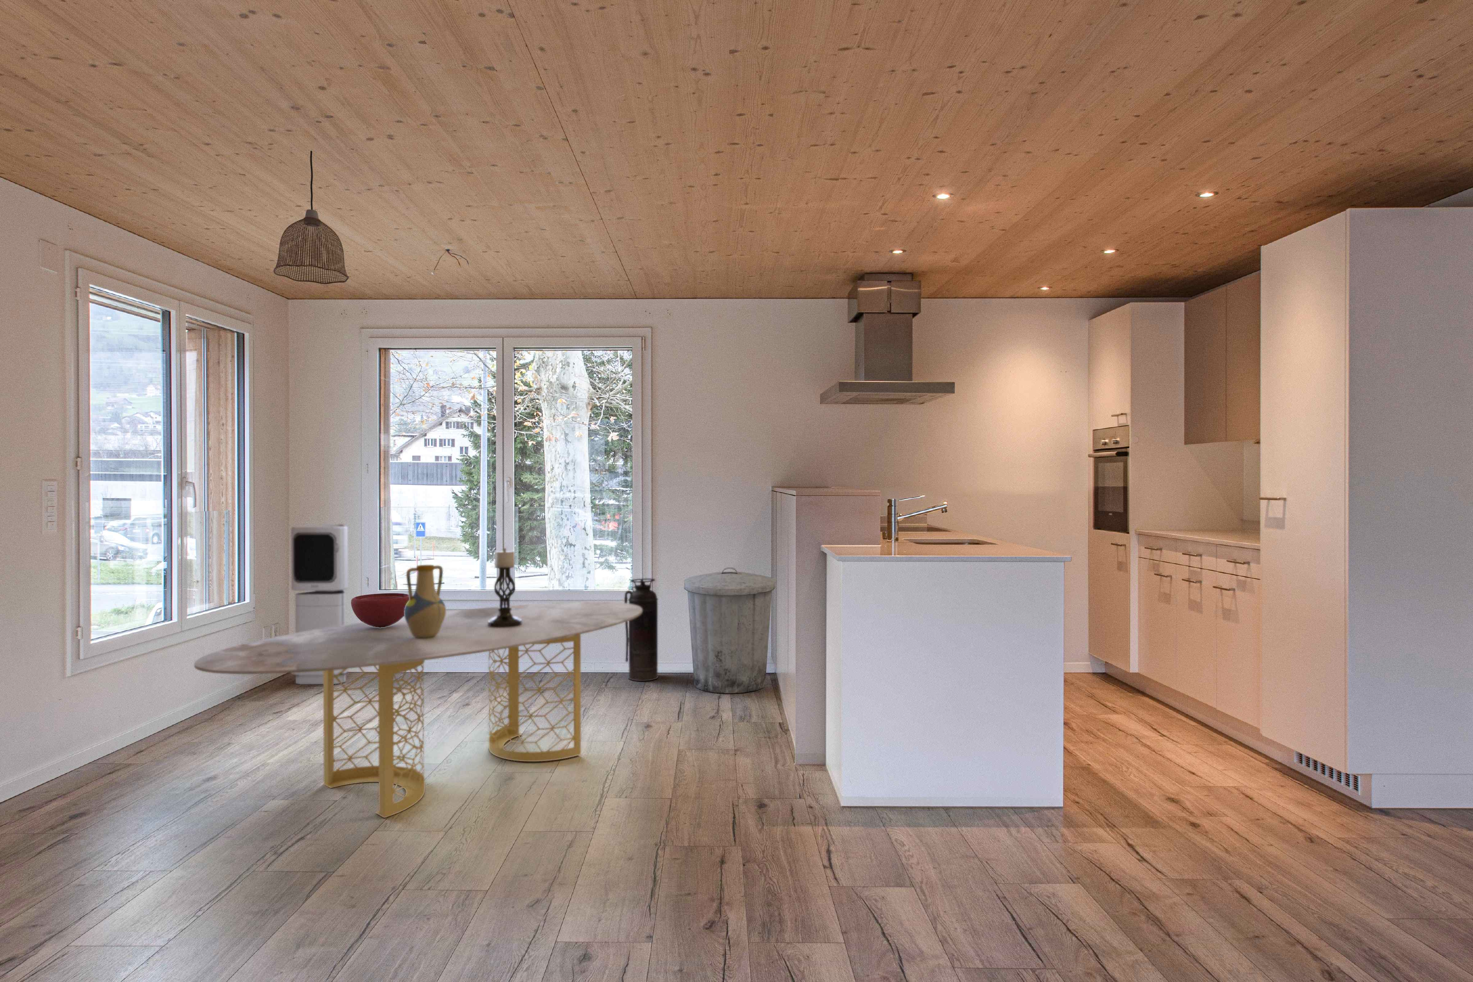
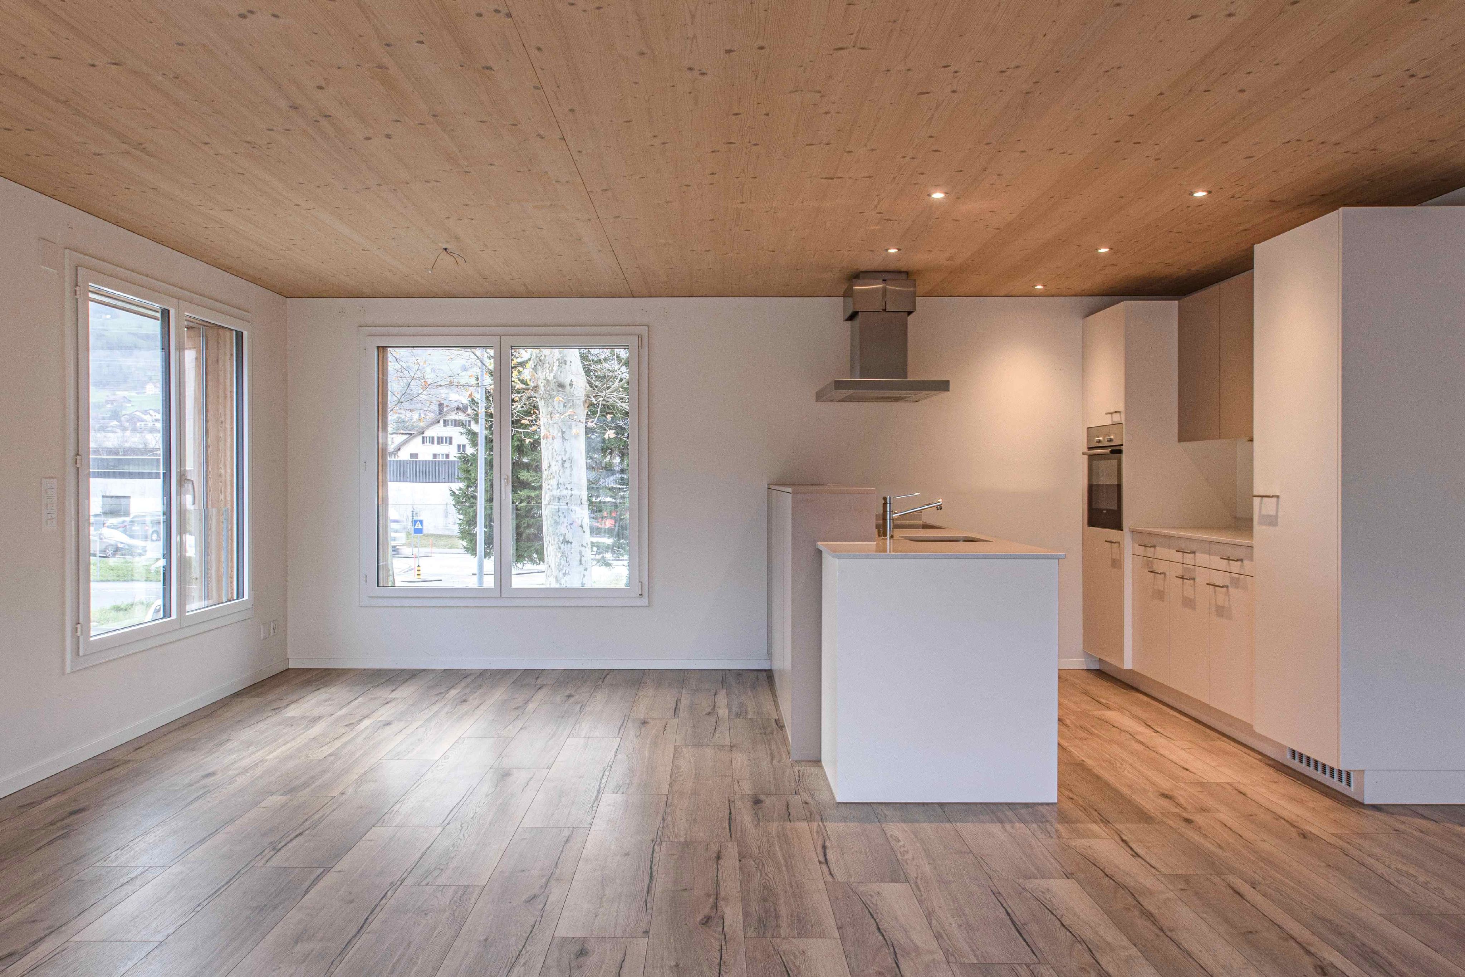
- dining table [194,602,642,819]
- fire extinguisher [624,578,659,682]
- candle holder [488,548,522,628]
- bowl [351,593,410,628]
- trash can [683,567,776,694]
- vase [404,564,446,638]
- air purifier [290,524,349,685]
- pendant lamp [273,150,350,285]
